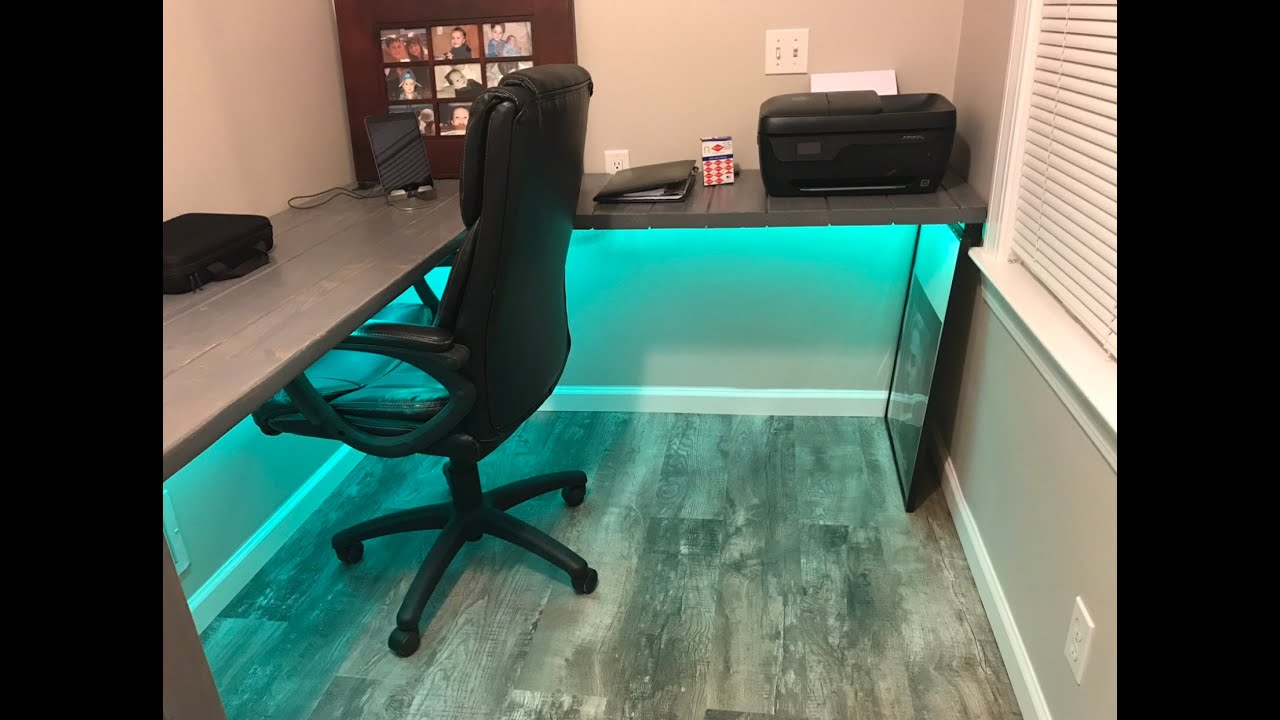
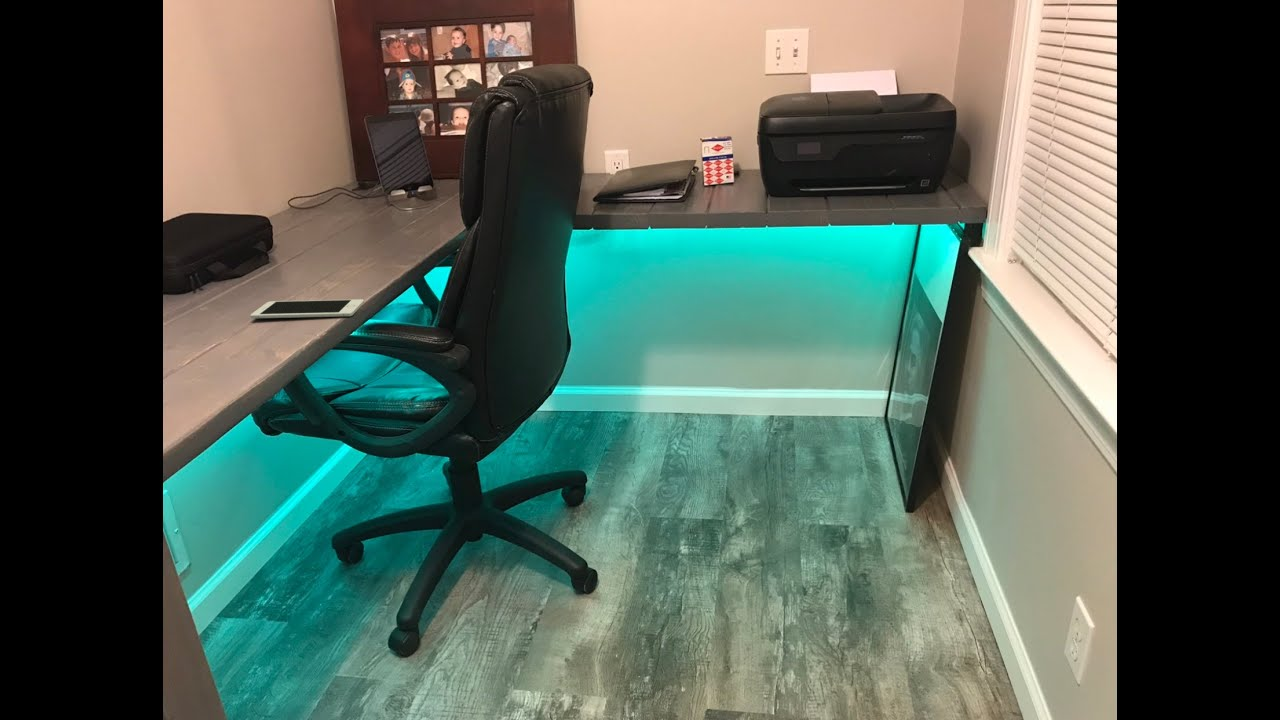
+ cell phone [249,298,365,319]
